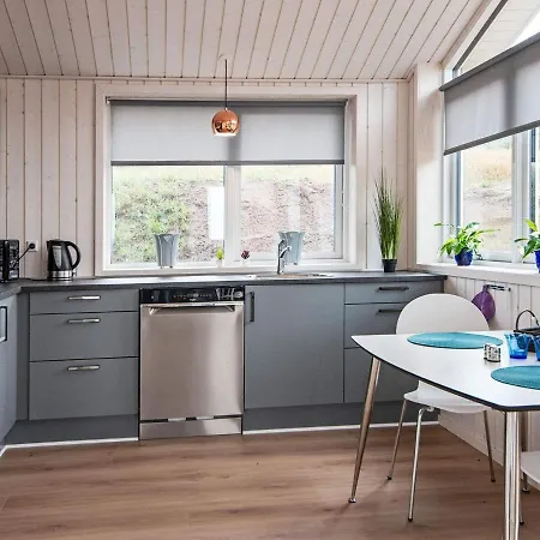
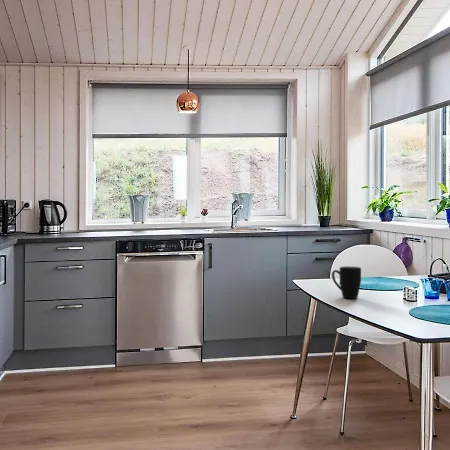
+ mug [331,265,362,299]
